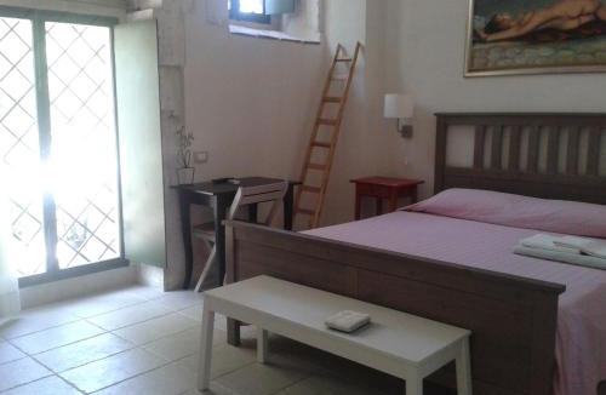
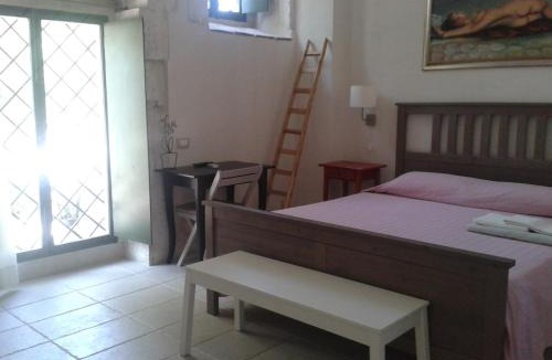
- washcloth [322,309,372,333]
